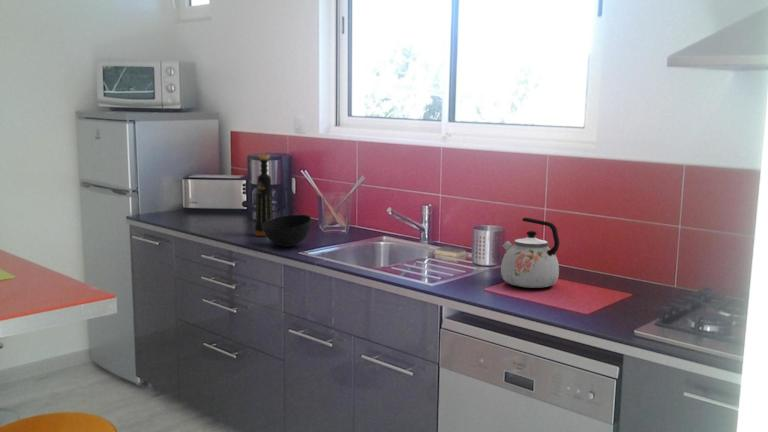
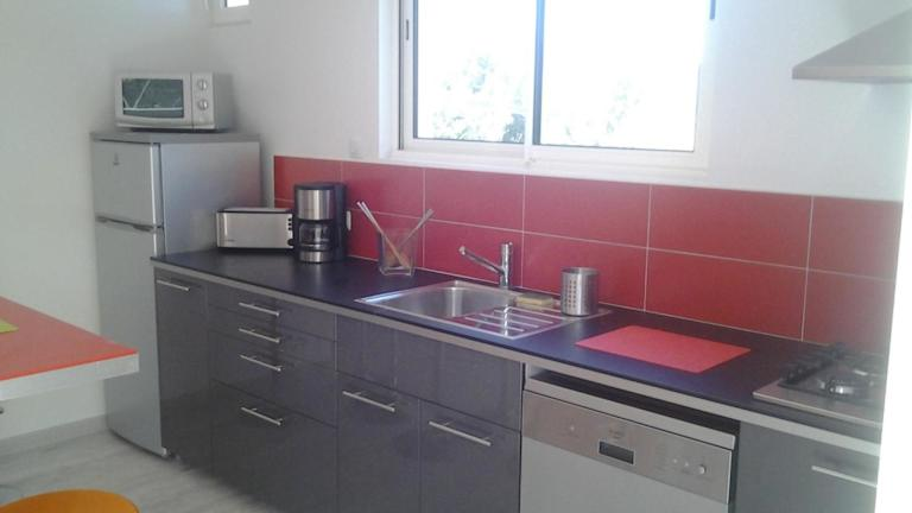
- bowl [262,214,312,248]
- kettle [500,217,560,289]
- bottle [254,153,274,237]
